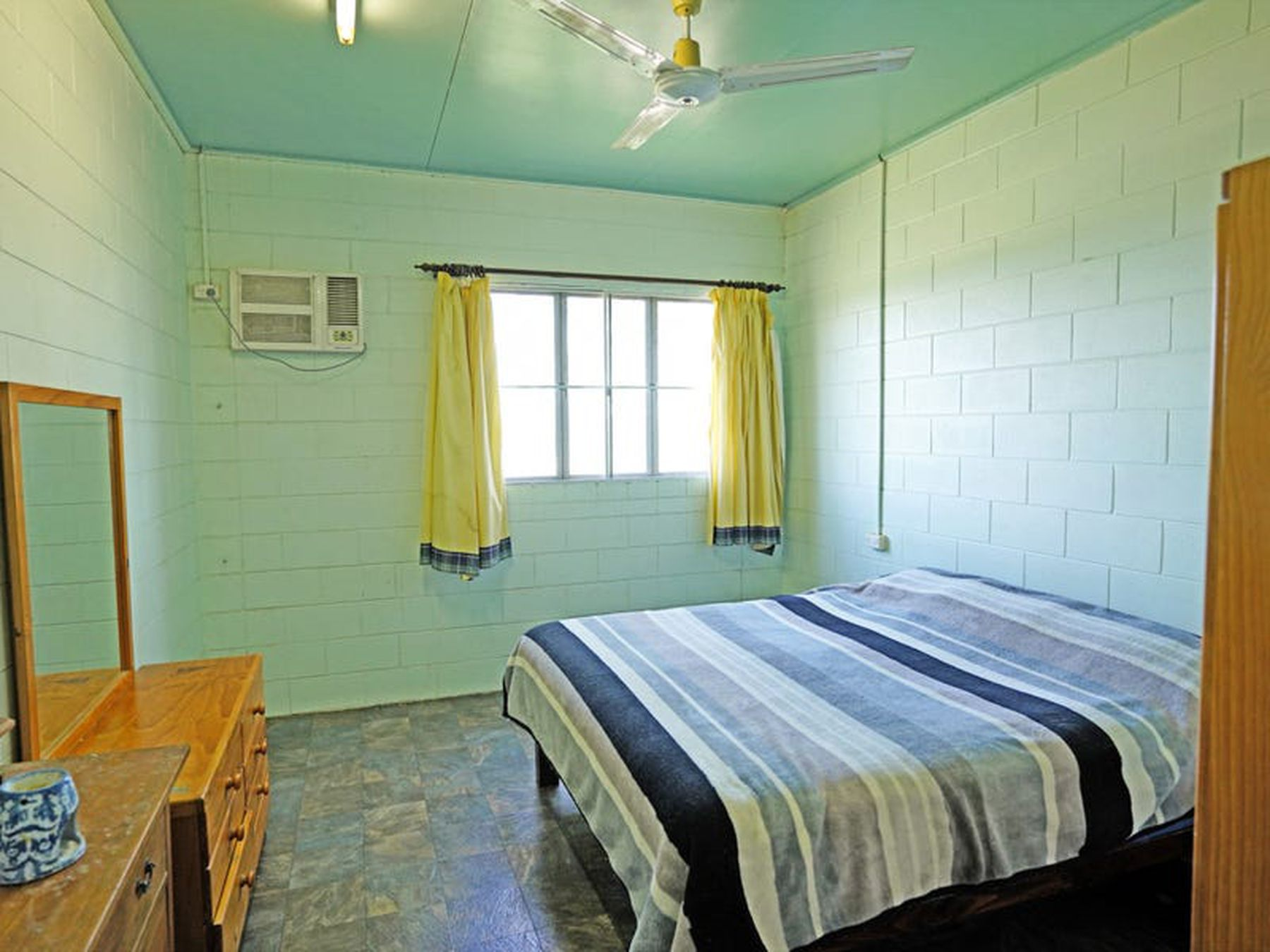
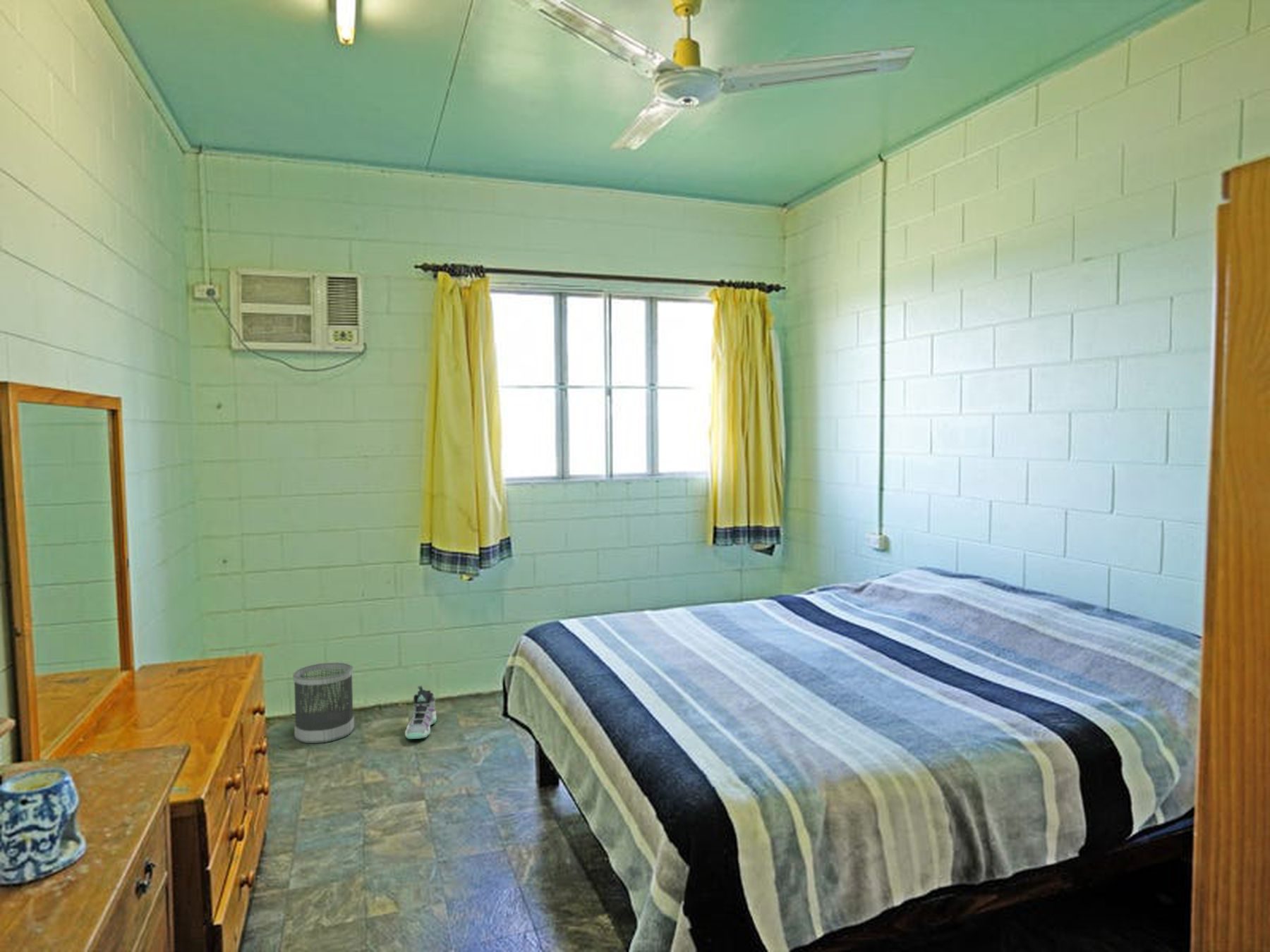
+ wastebasket [292,661,355,744]
+ sneaker [404,685,437,740]
